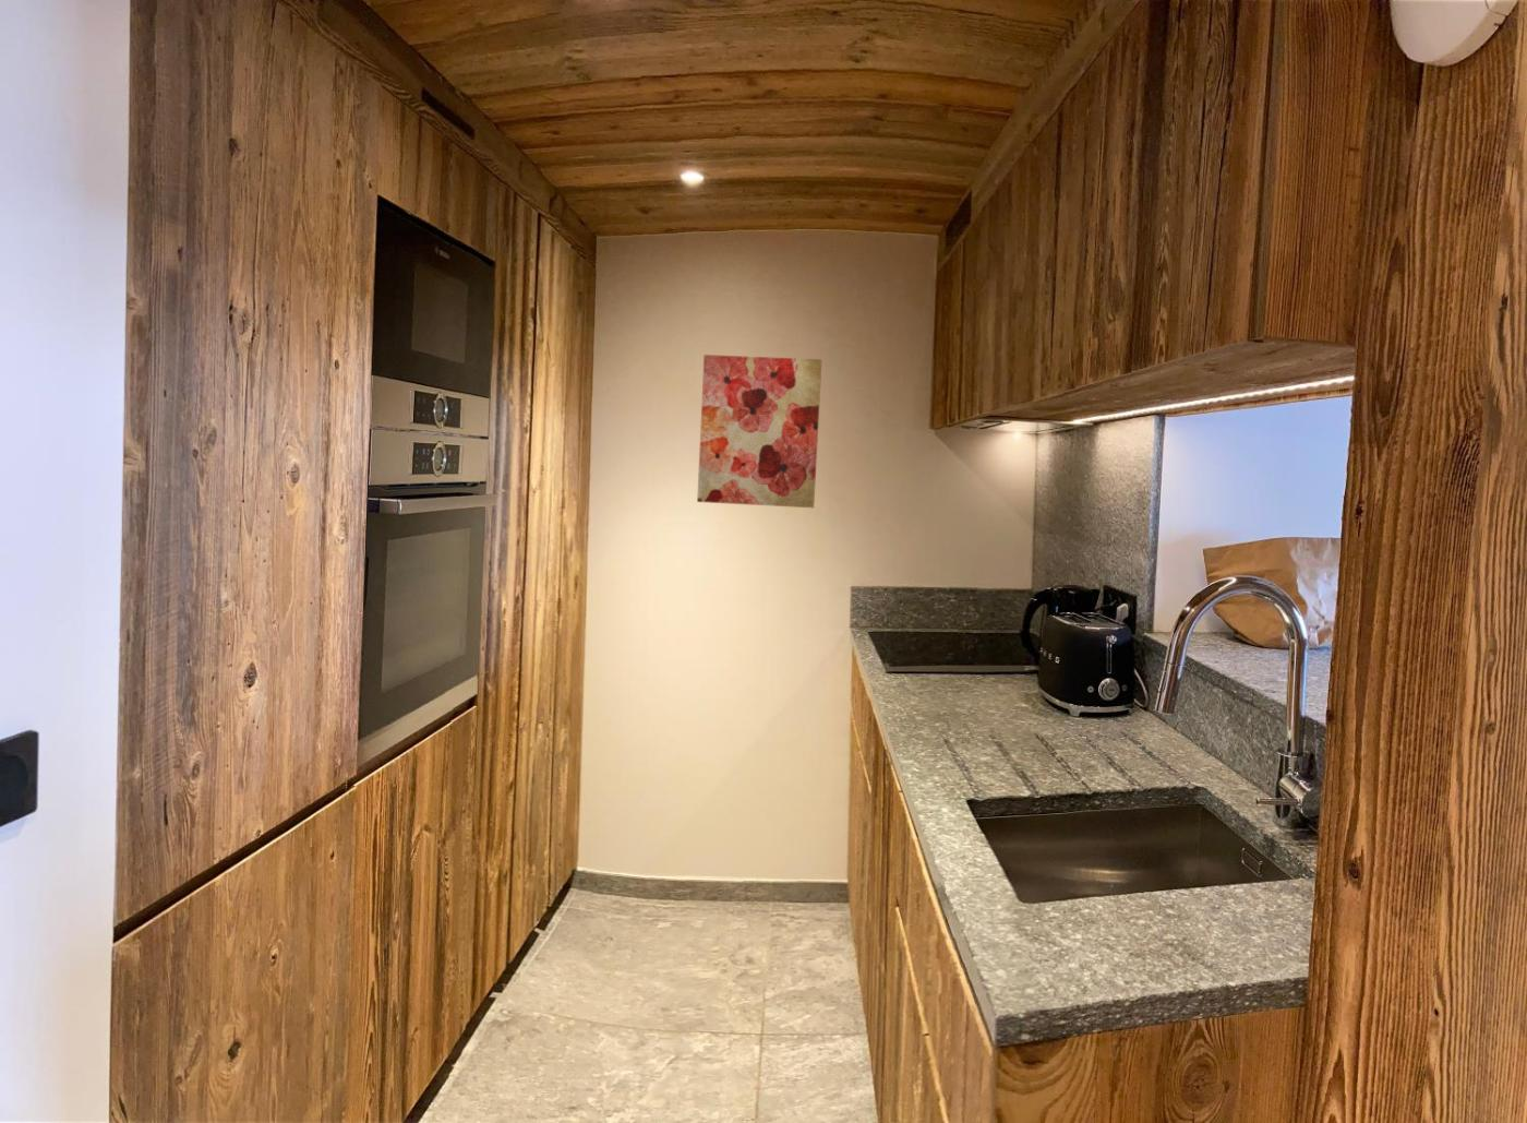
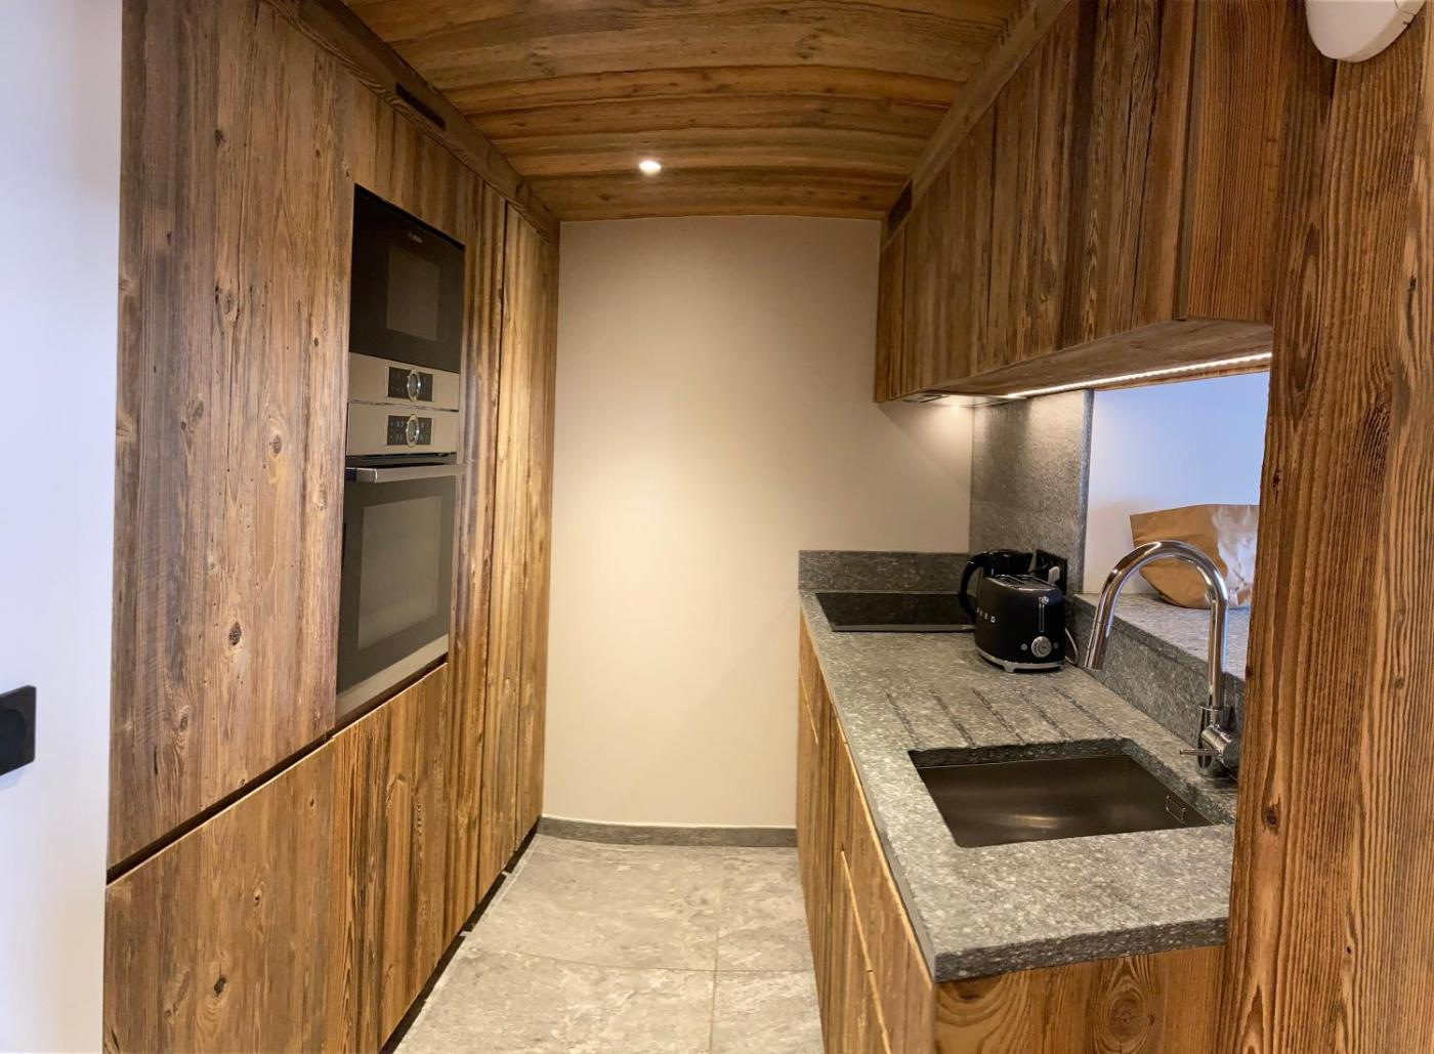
- wall art [696,353,823,509]
